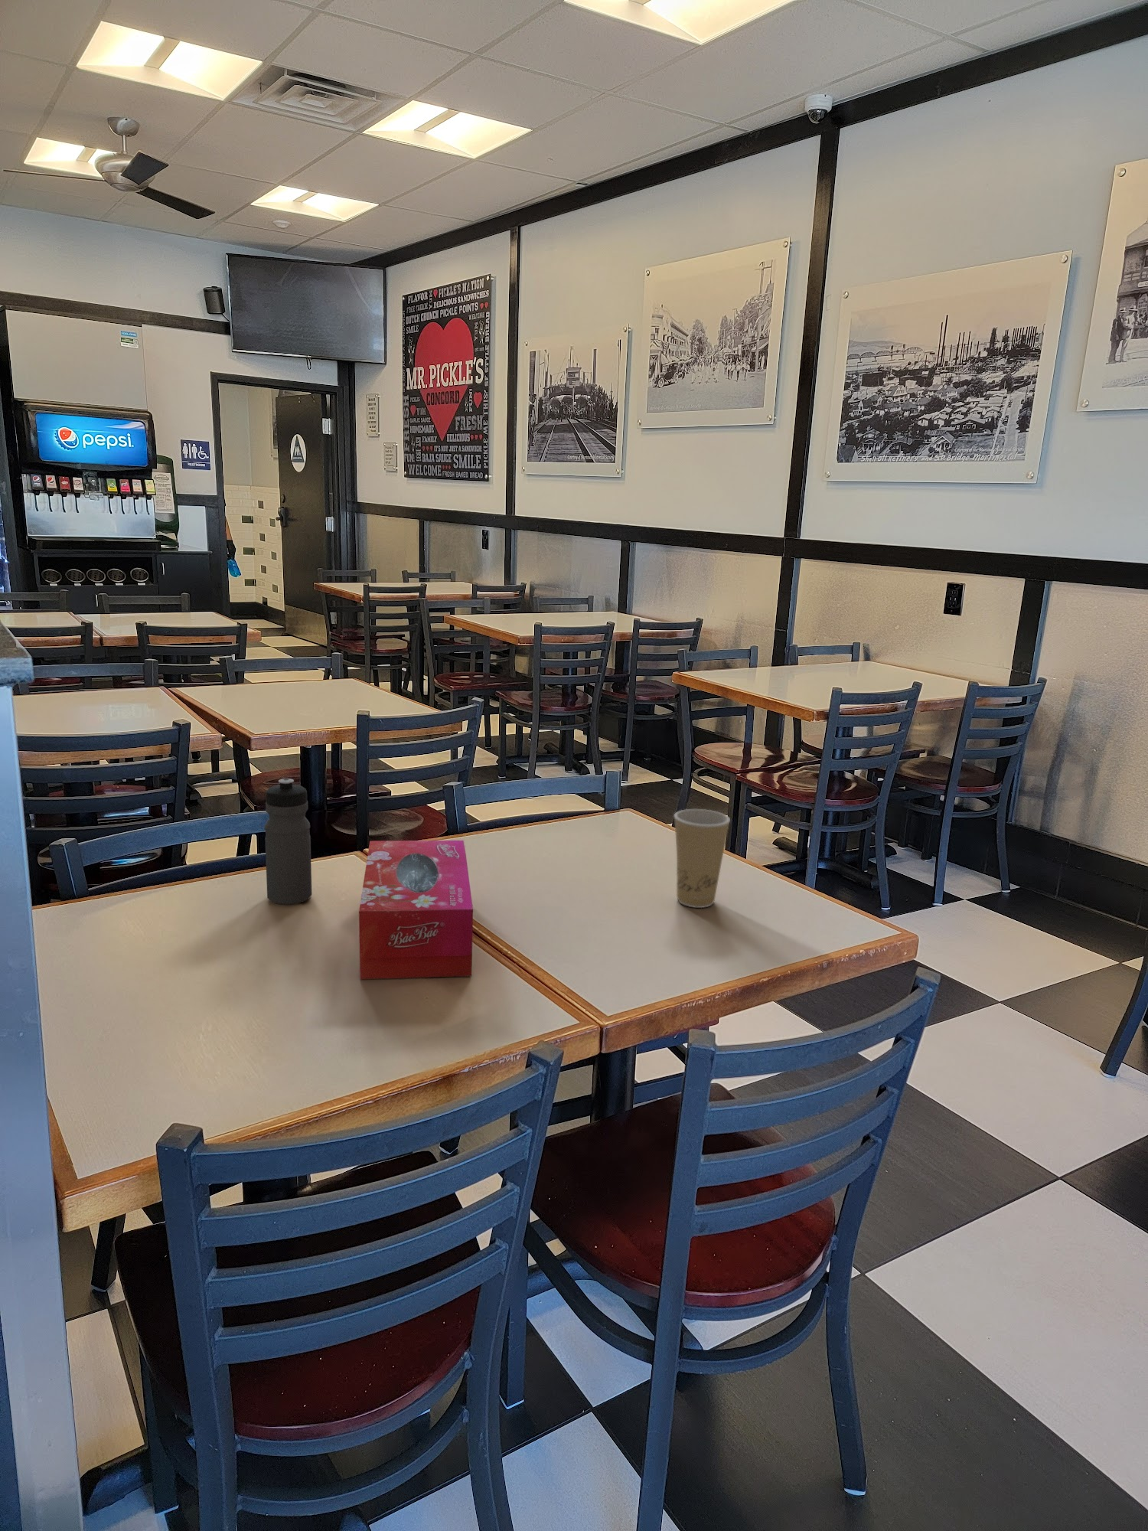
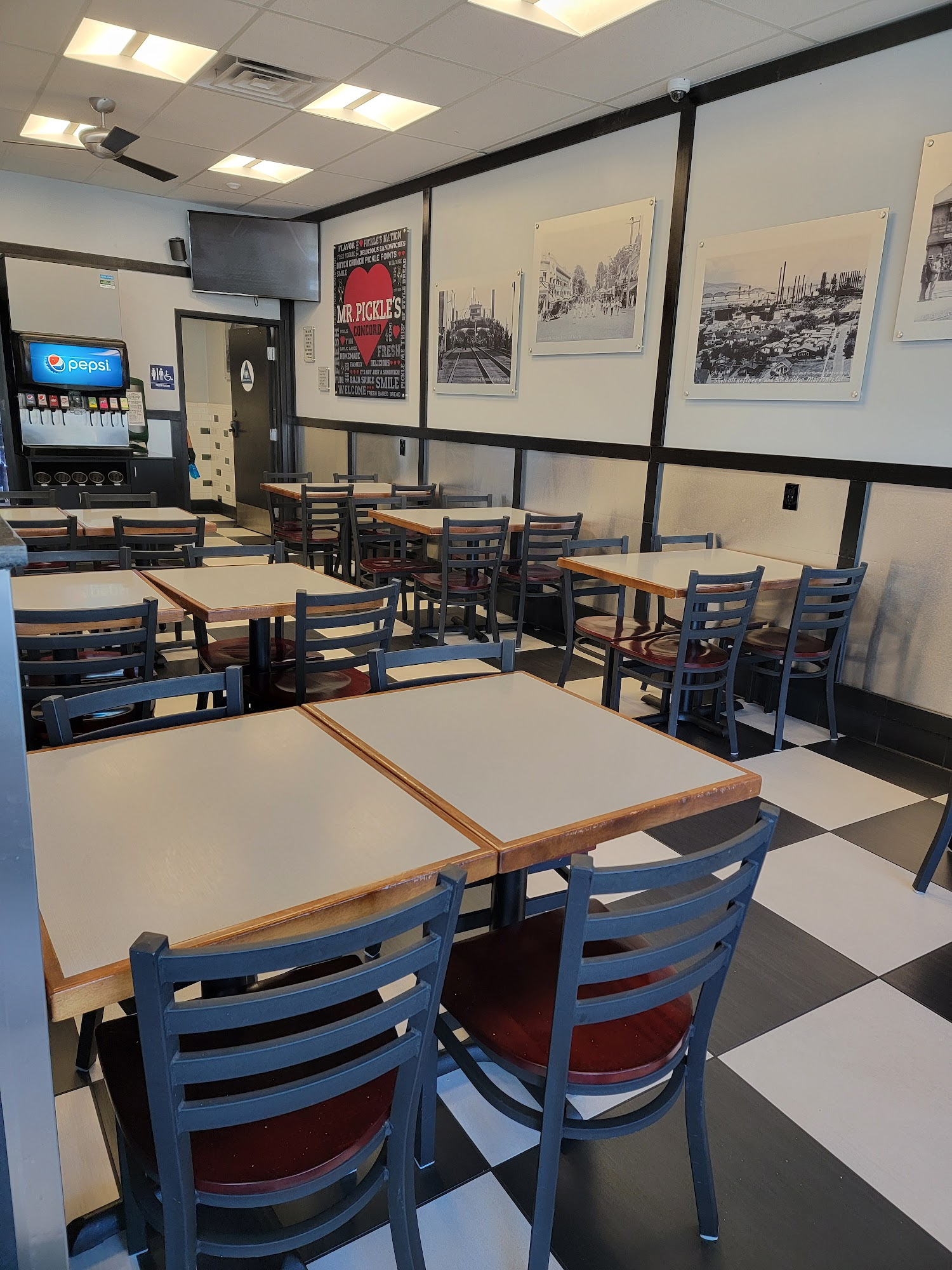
- tissue box [358,840,474,980]
- water bottle [264,778,312,905]
- paper cup [674,809,731,909]
